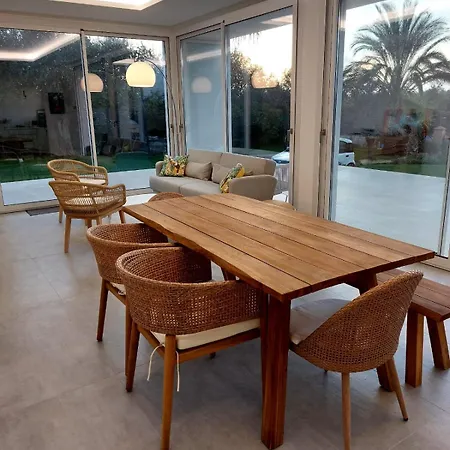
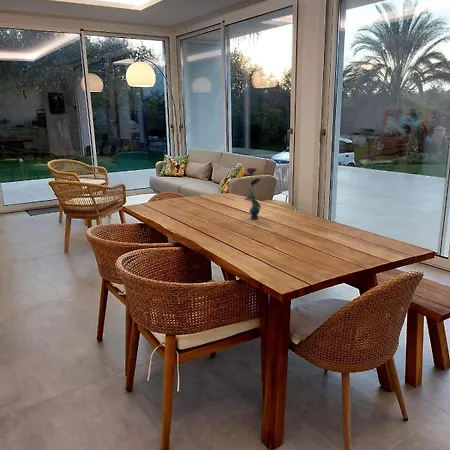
+ vase [244,166,262,220]
